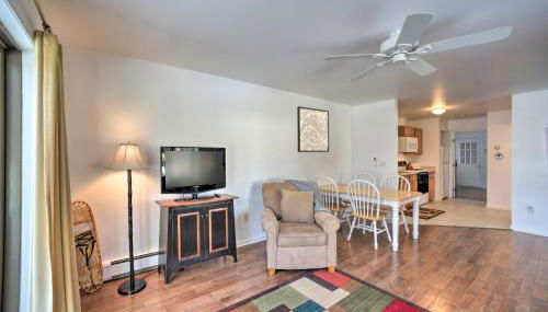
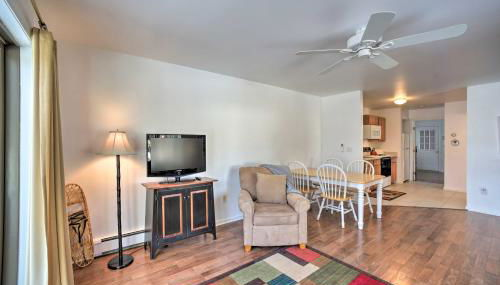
- wall art [296,105,330,153]
